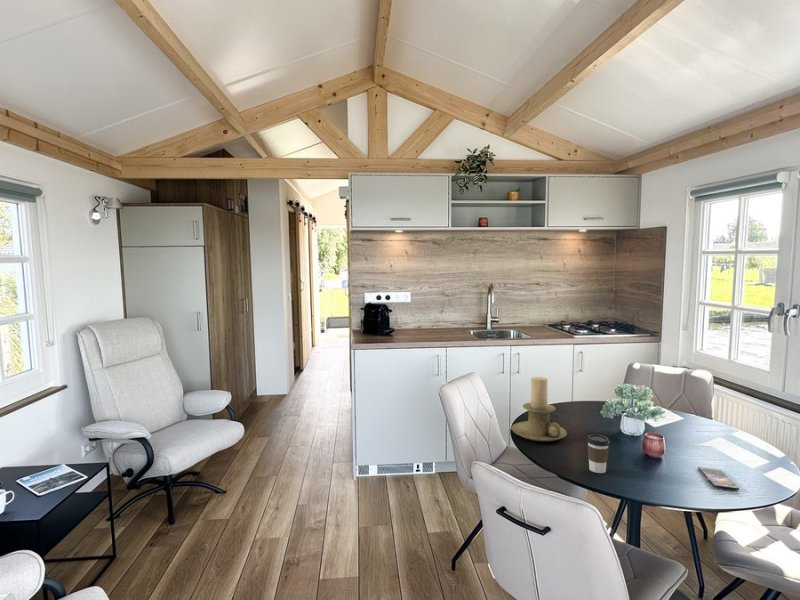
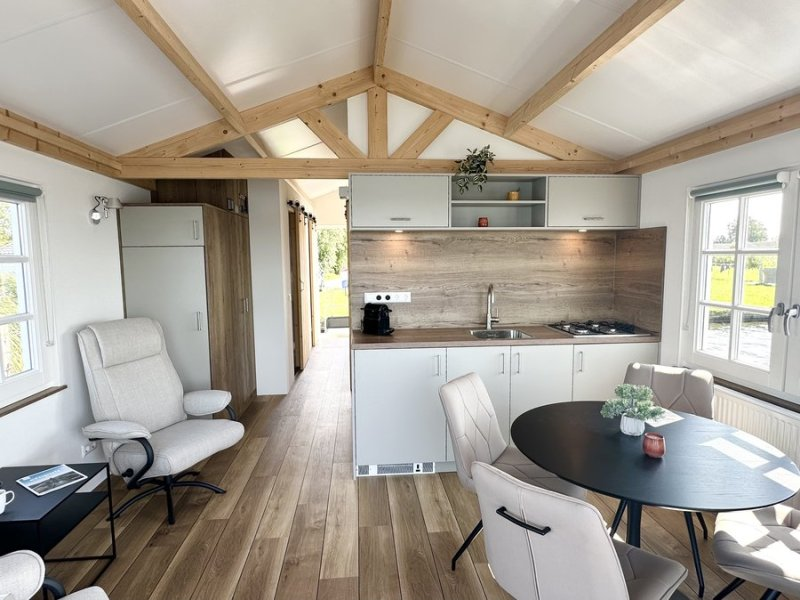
- smartphone [697,466,740,491]
- coffee cup [586,434,610,474]
- candle holder [510,376,568,442]
